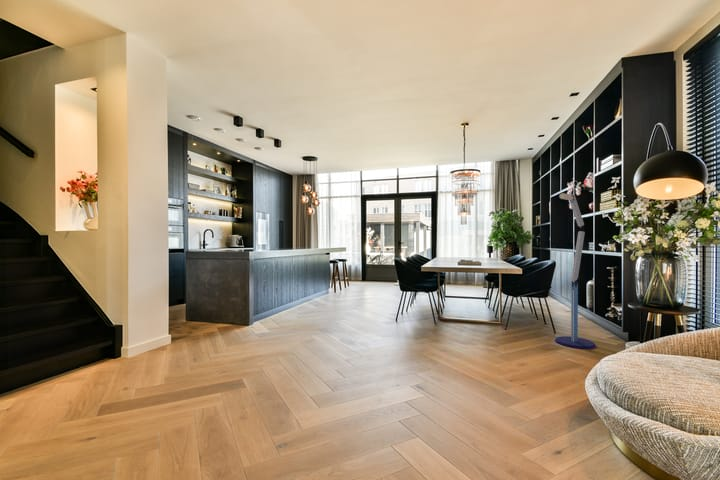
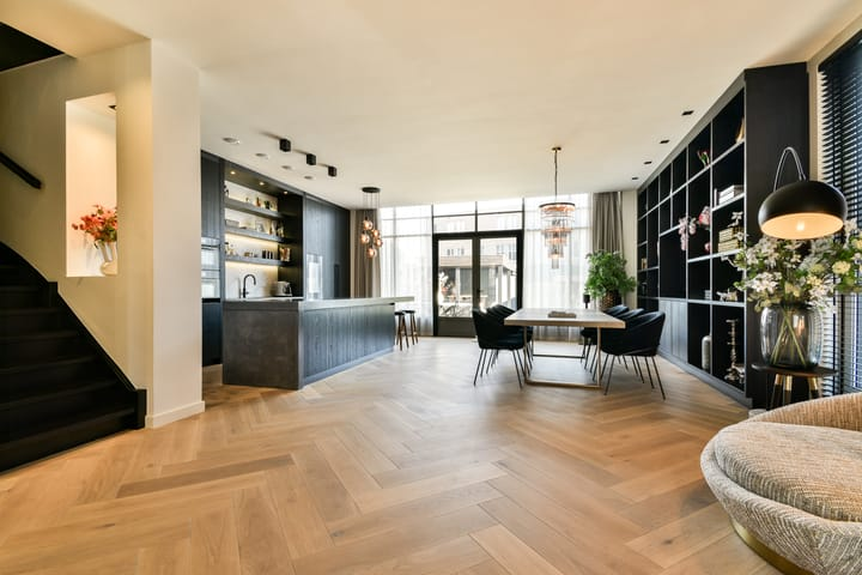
- floor lamp [554,192,597,350]
